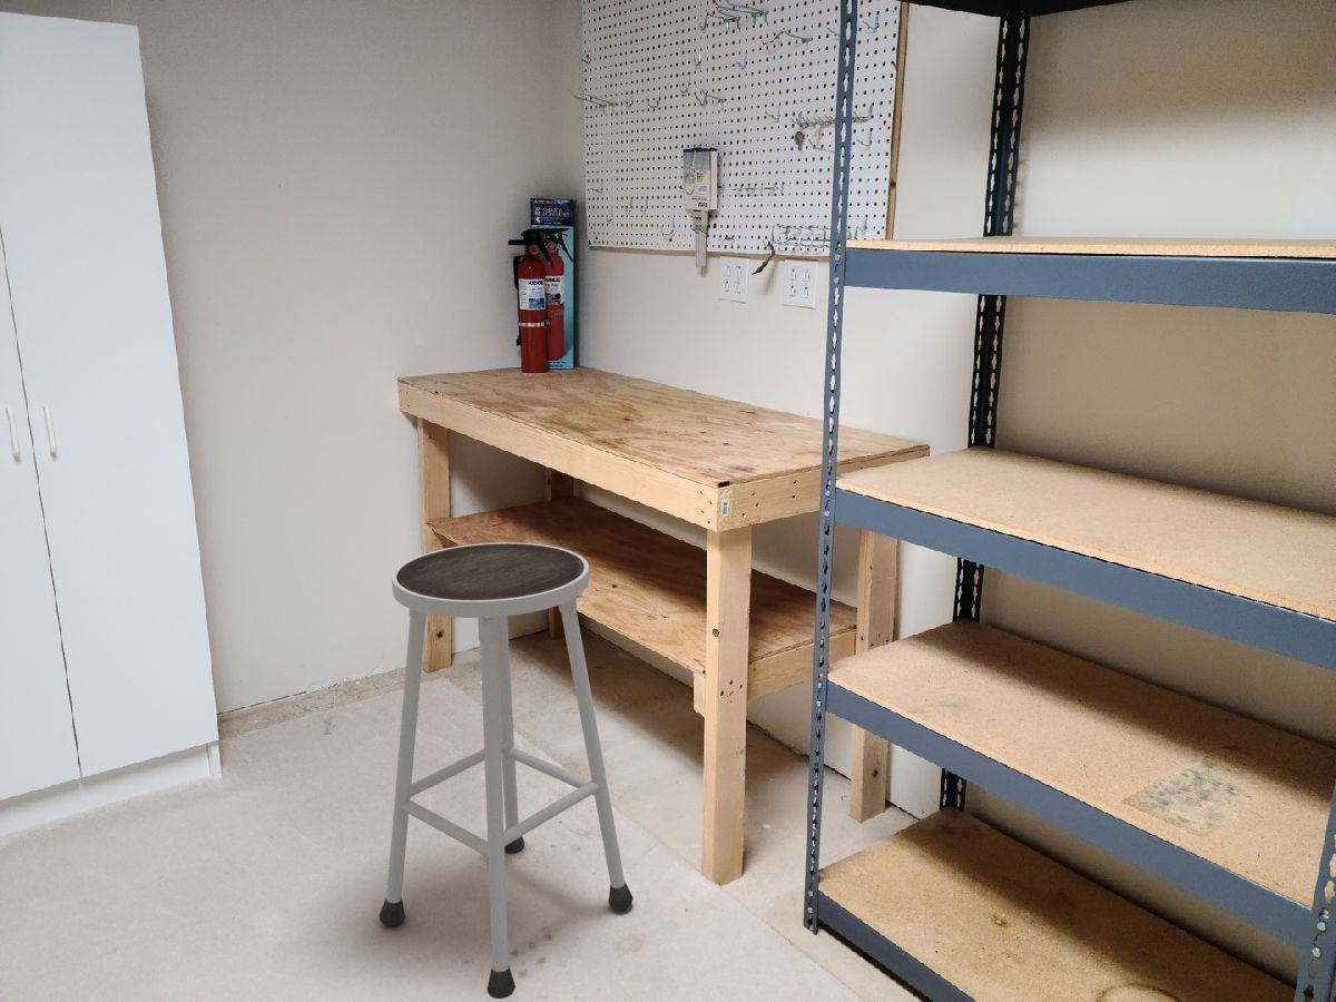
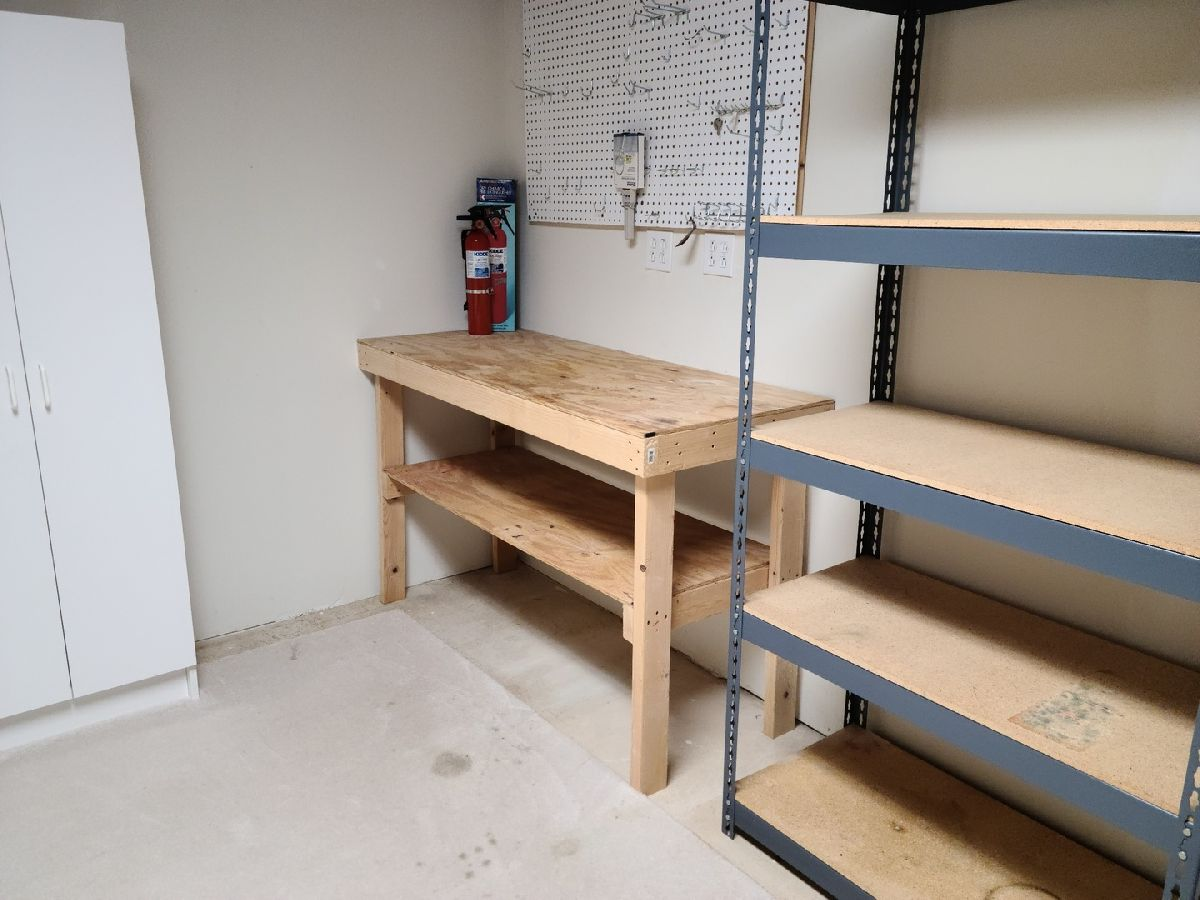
- stool [379,541,635,1000]
